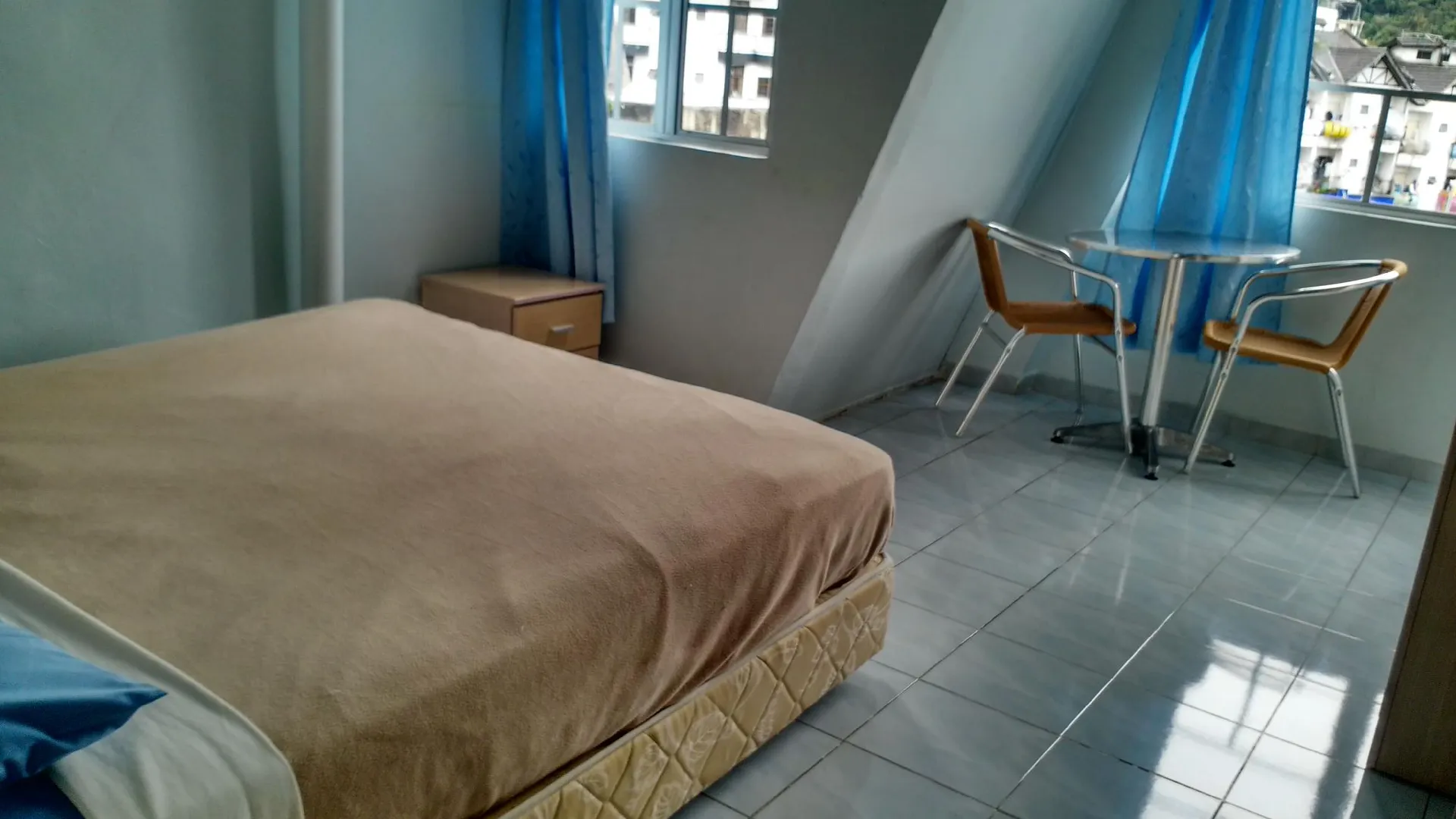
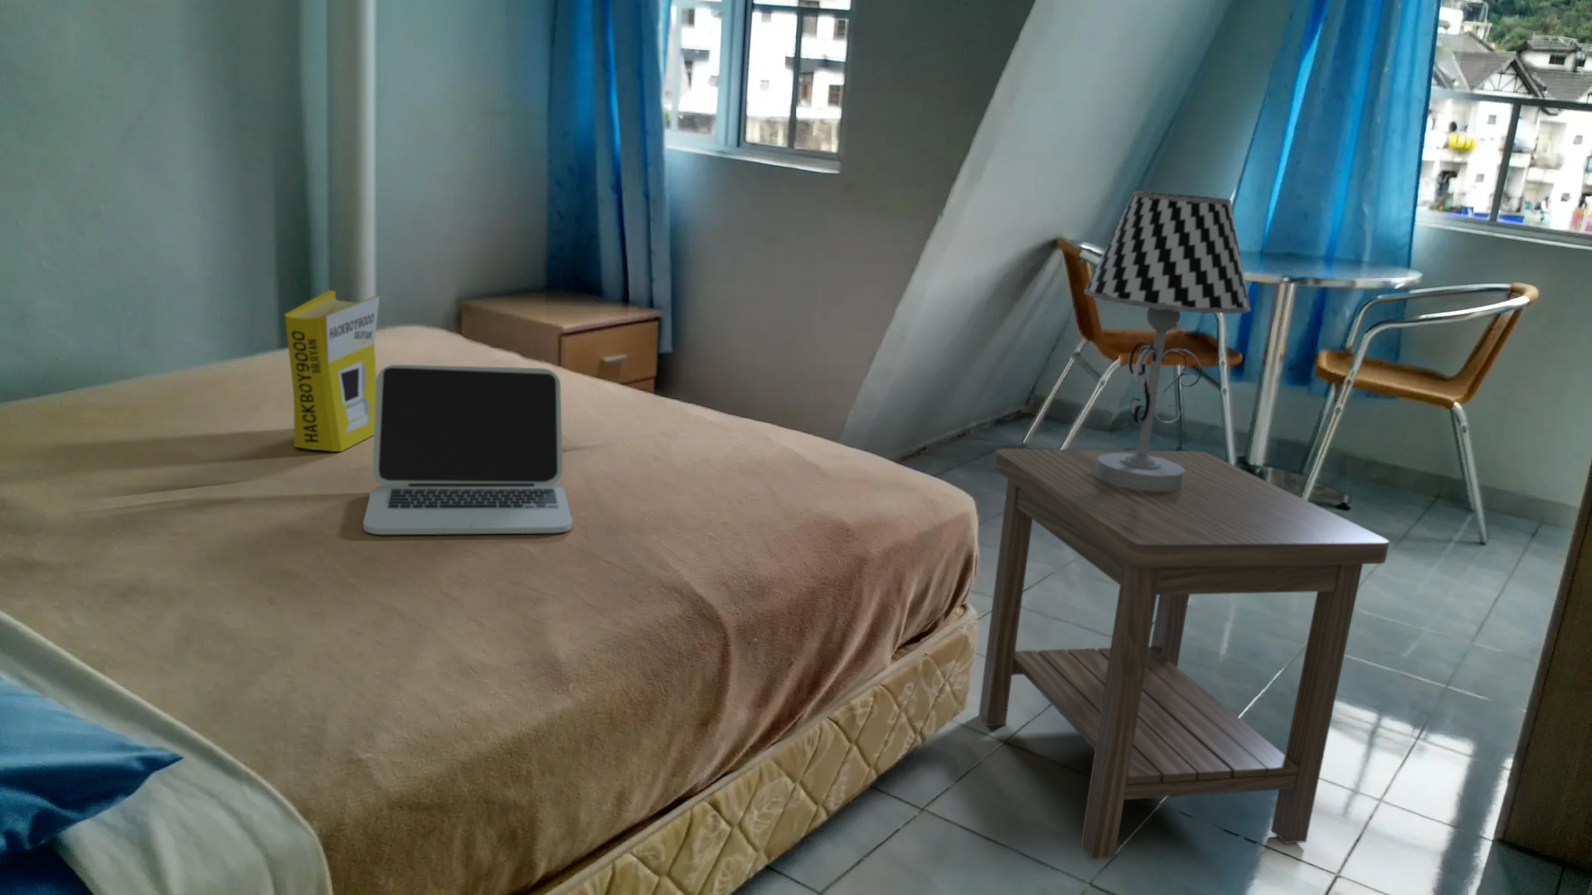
+ table lamp [1082,190,1251,492]
+ book [283,290,381,452]
+ laptop [362,364,573,535]
+ side table [978,447,1391,860]
